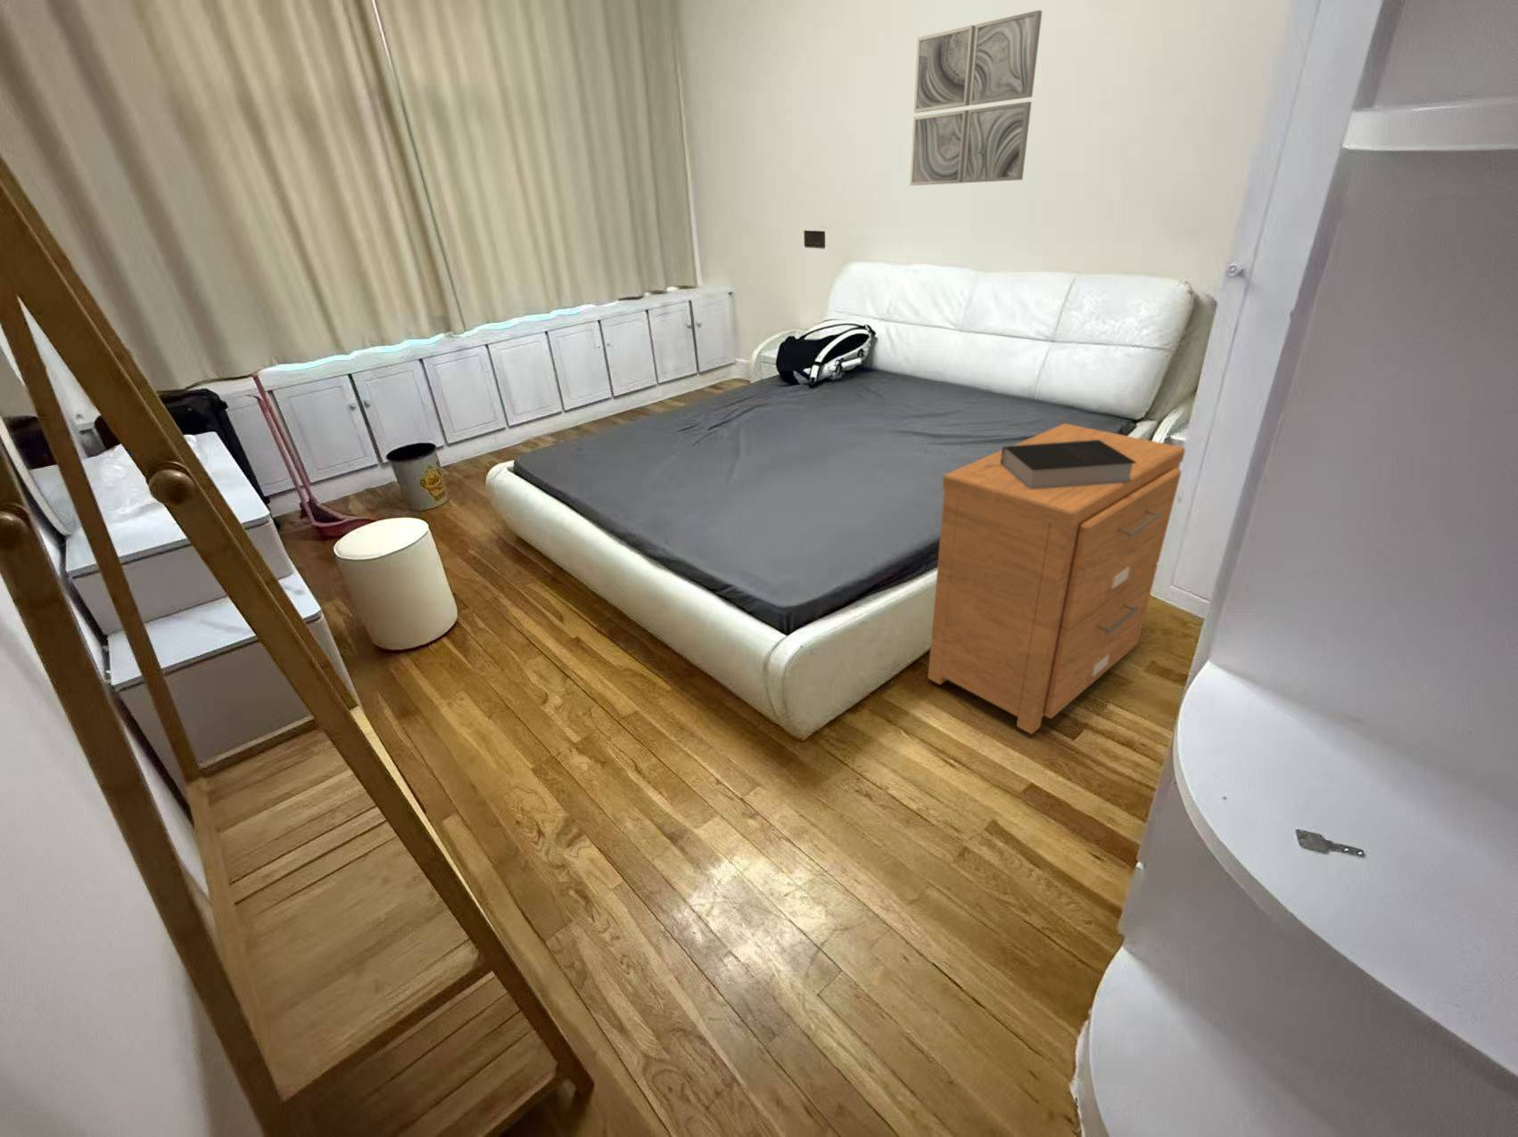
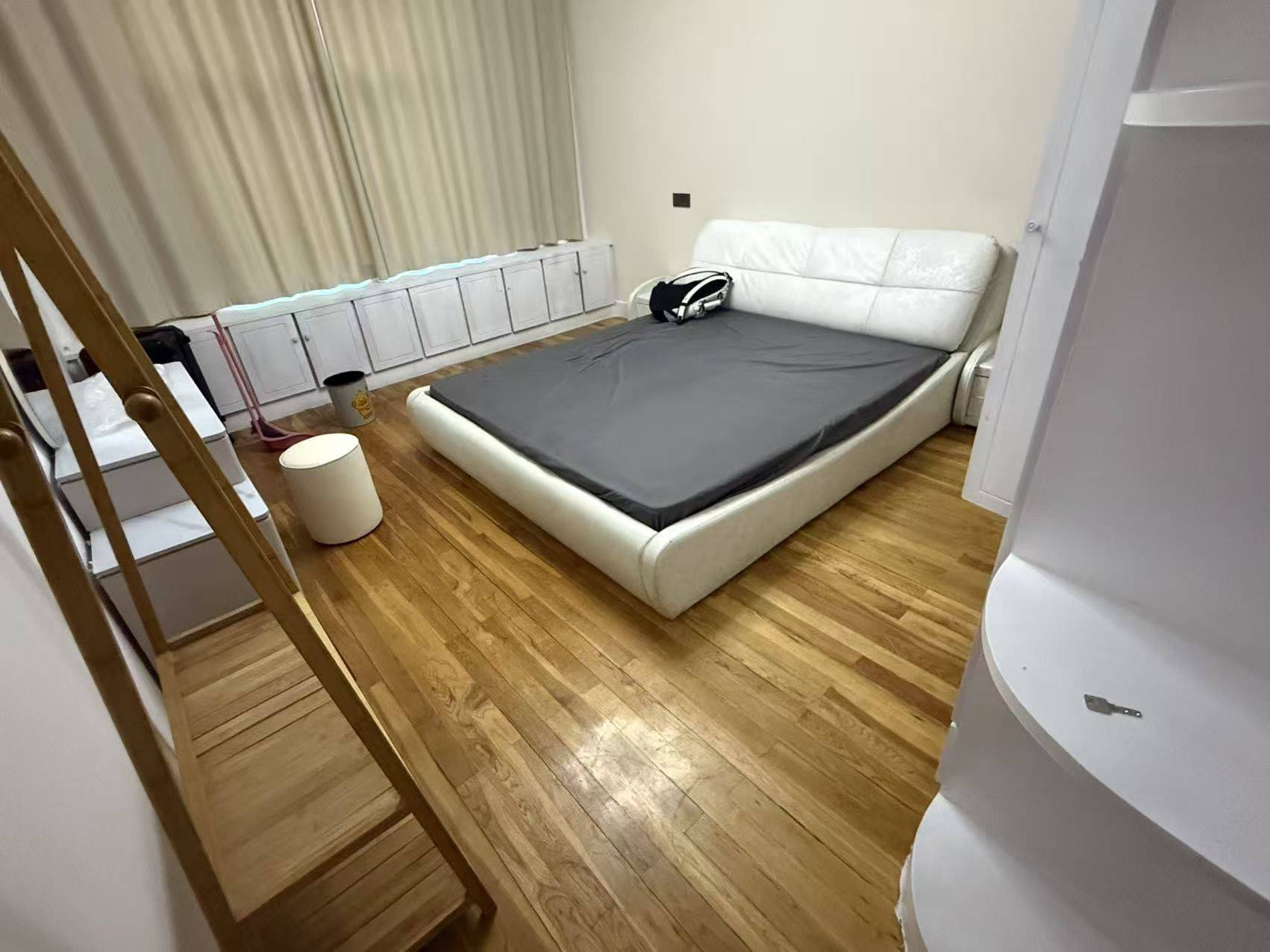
- book [985,440,1137,490]
- wall art [910,8,1042,186]
- nightstand [928,423,1186,736]
